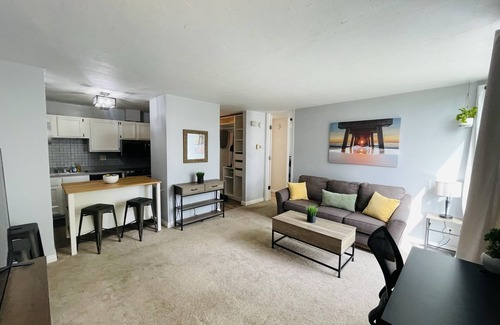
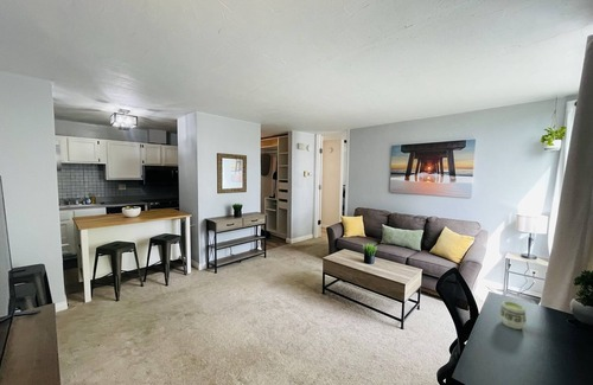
+ cup [498,300,528,331]
